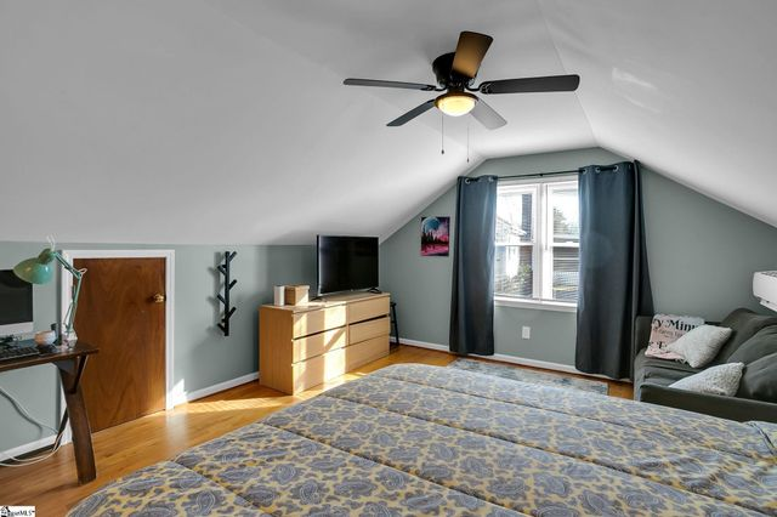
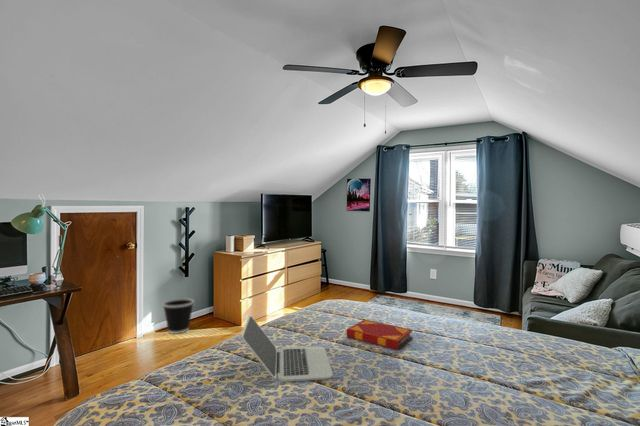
+ laptop [241,314,334,383]
+ wastebasket [162,297,195,335]
+ hardback book [346,319,414,351]
